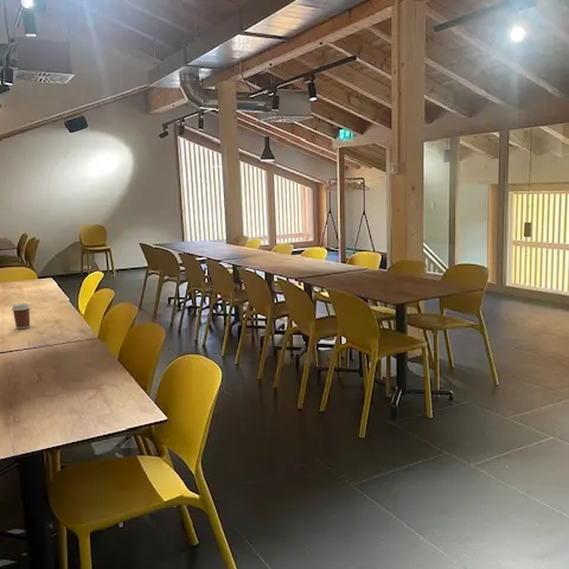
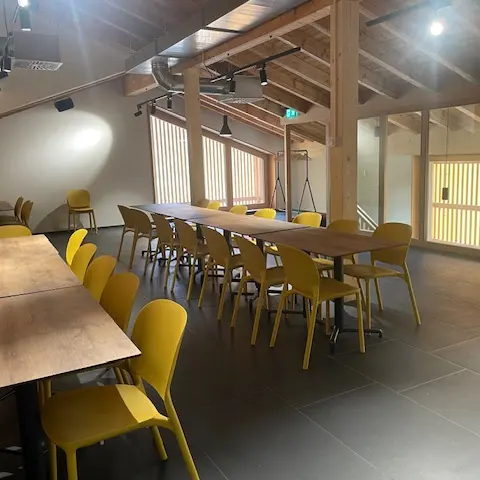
- coffee cup [11,302,32,330]
